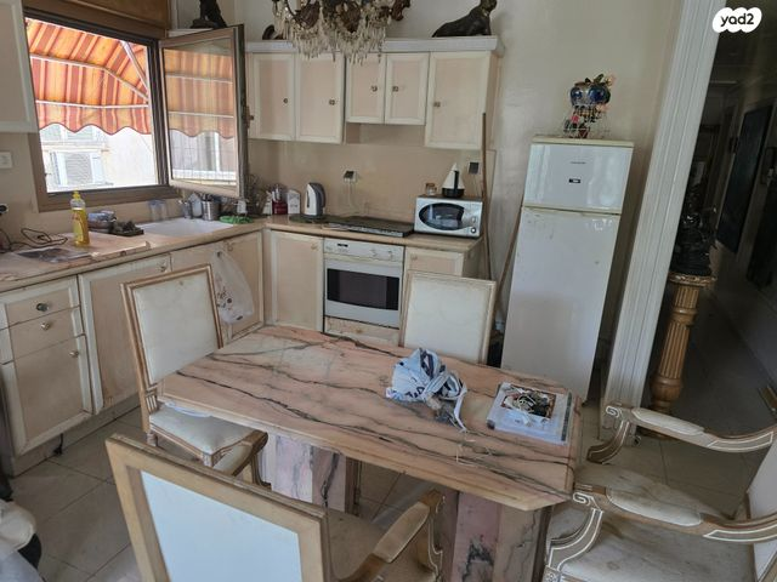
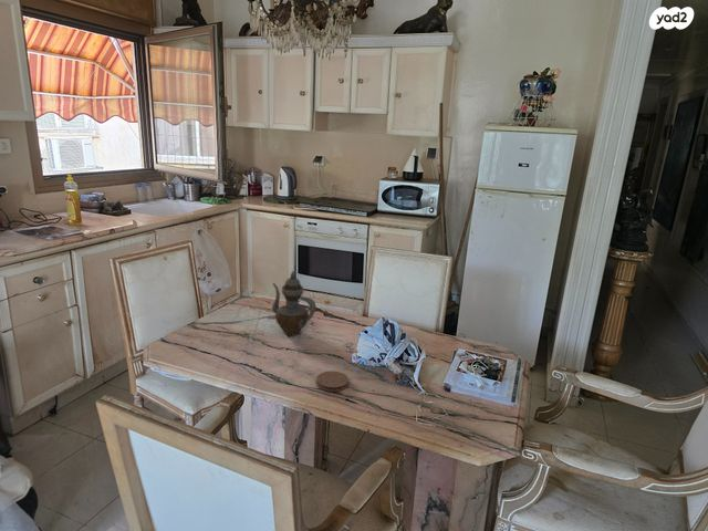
+ teapot [271,270,316,337]
+ coaster [315,371,350,393]
